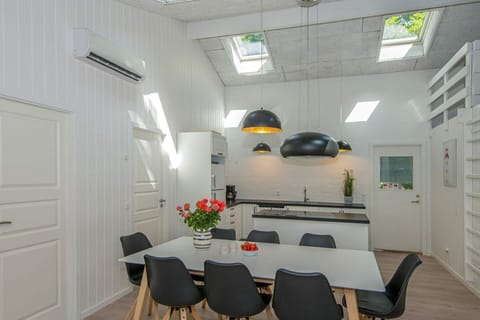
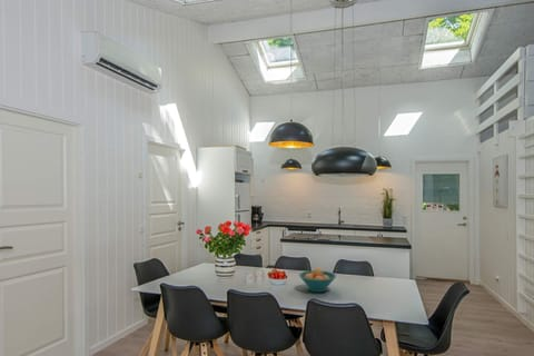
+ fruit bowl [298,267,337,294]
